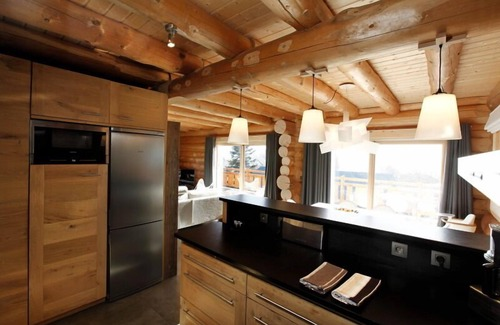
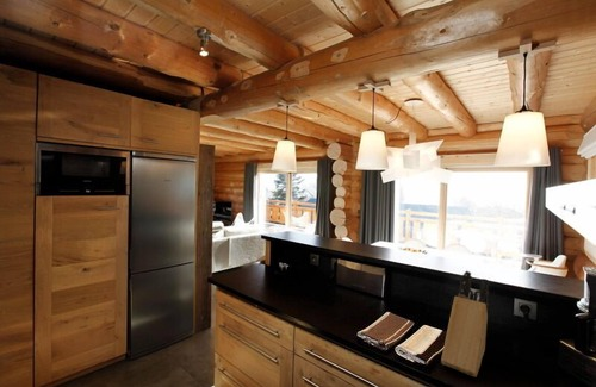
+ knife block [440,270,490,377]
